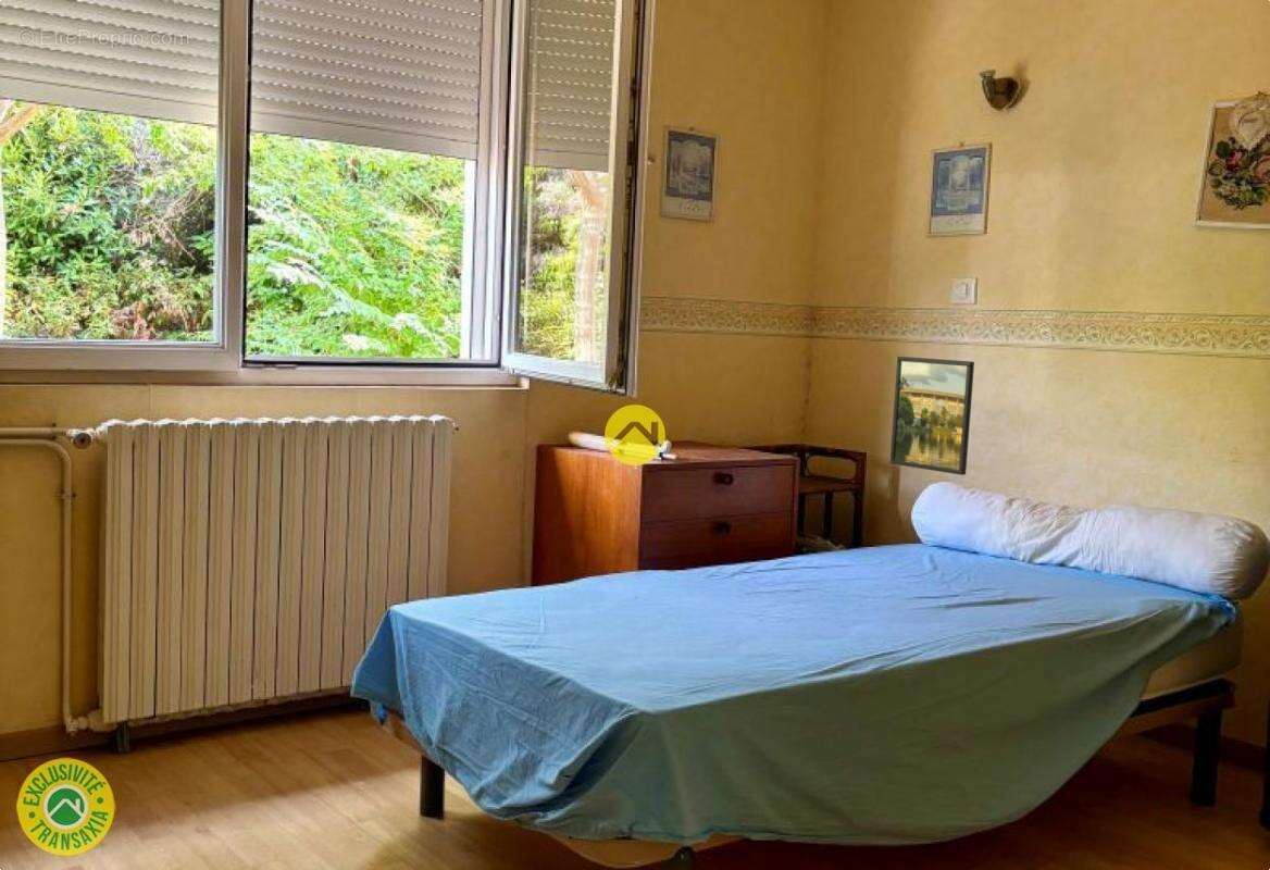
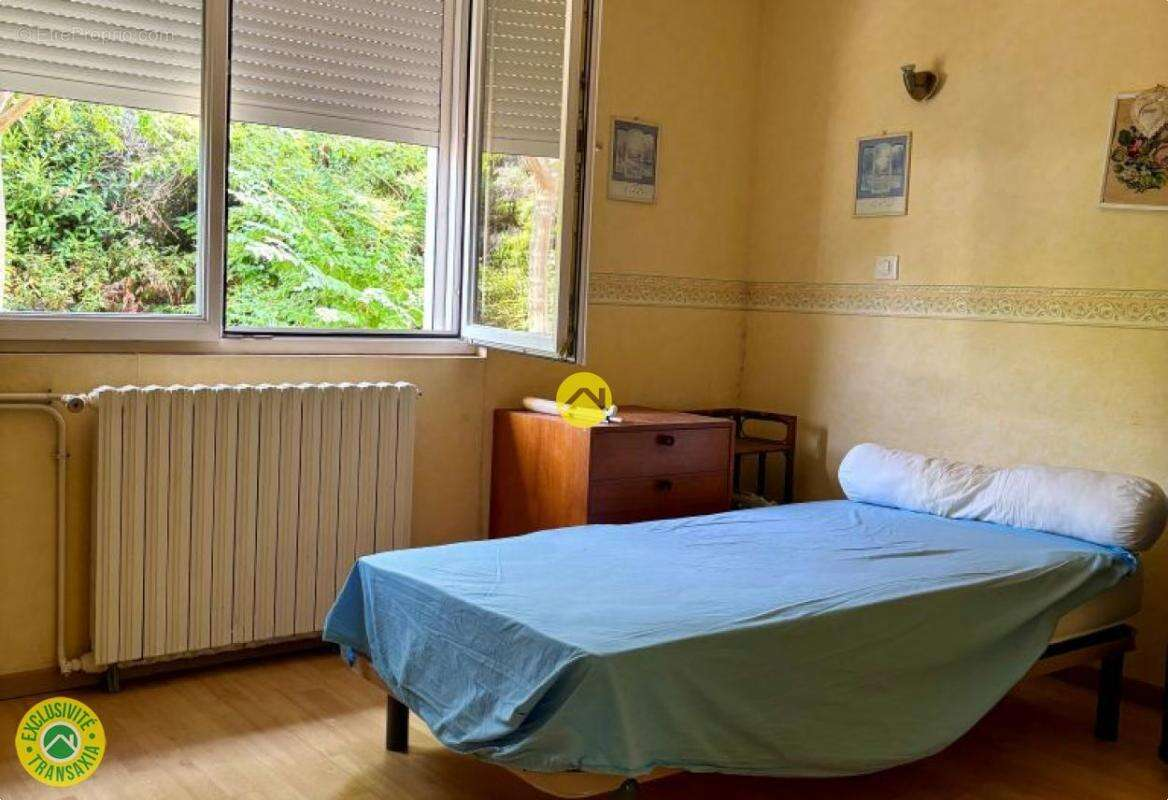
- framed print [889,356,975,476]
